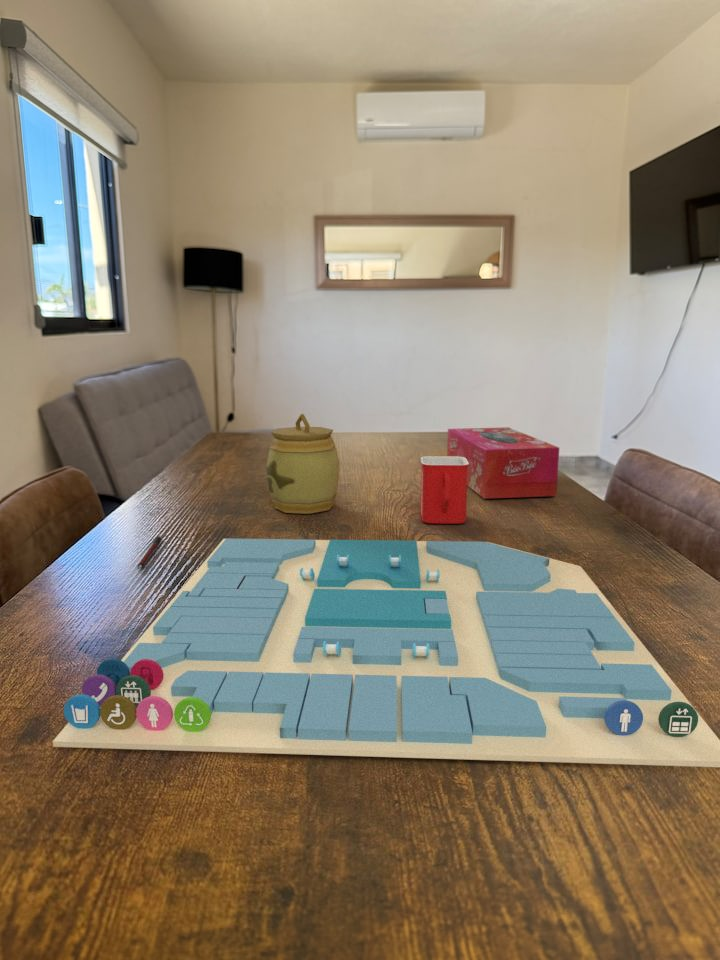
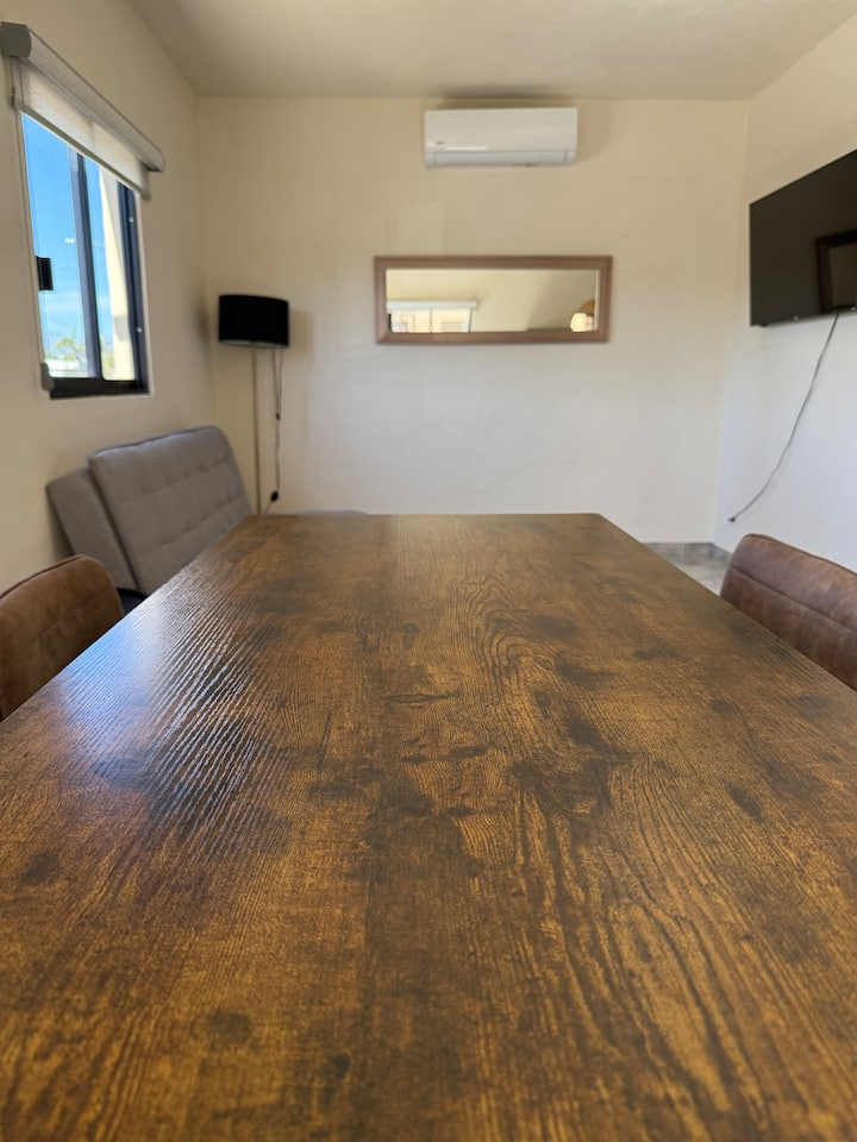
- board game [52,538,720,768]
- mug [420,455,469,525]
- pen [137,534,162,570]
- jar [265,413,341,515]
- tissue box [446,426,560,500]
